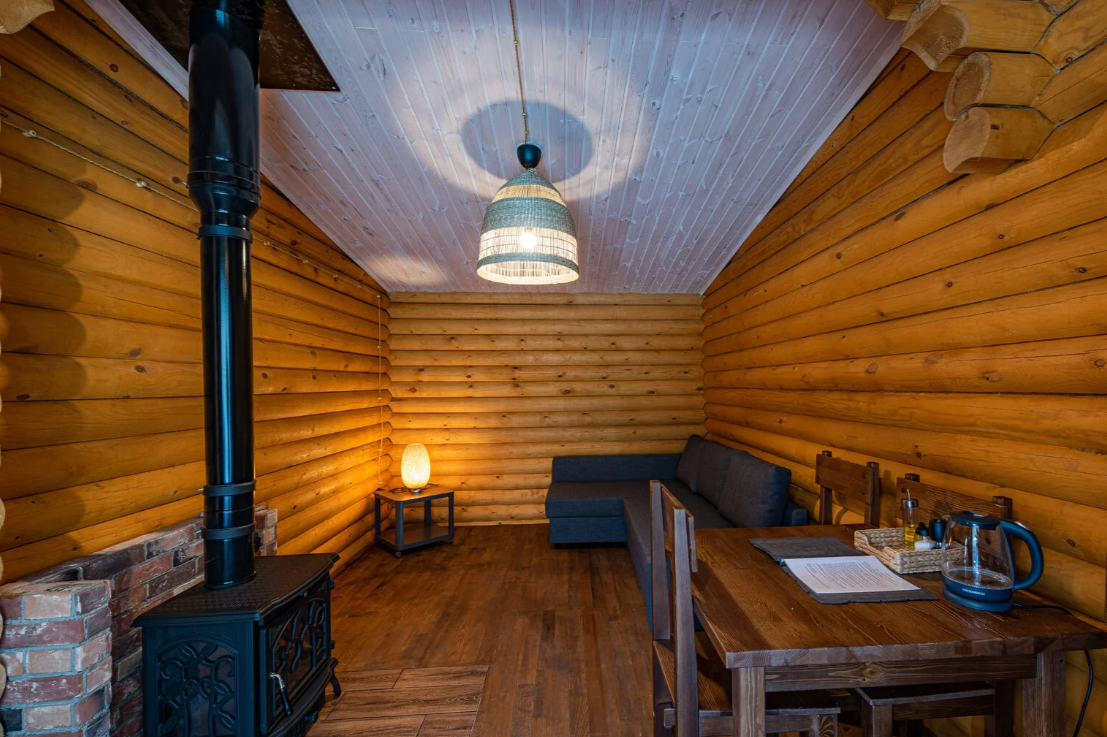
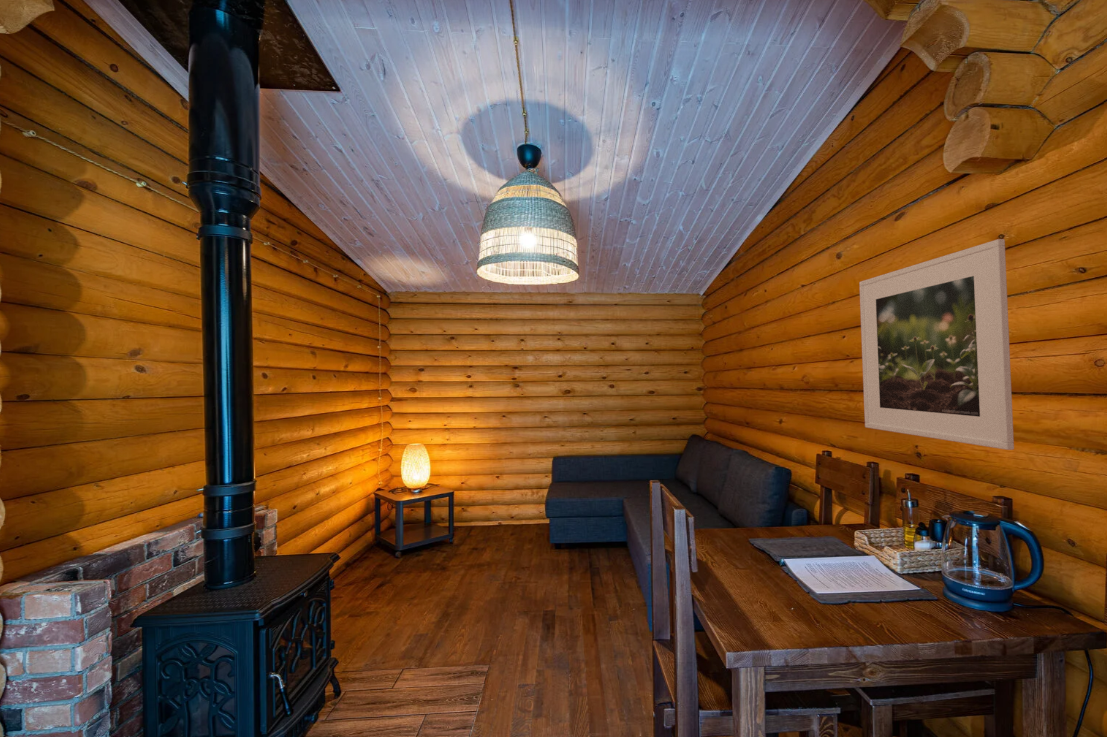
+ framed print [858,238,1015,451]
